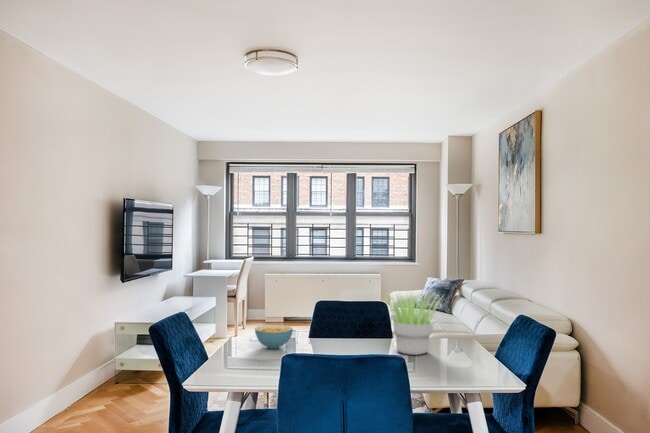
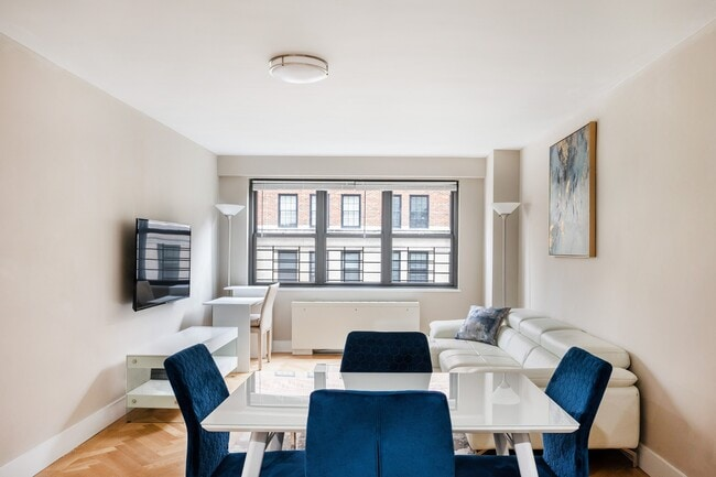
- cereal bowl [254,324,294,350]
- potted plant [382,289,446,356]
